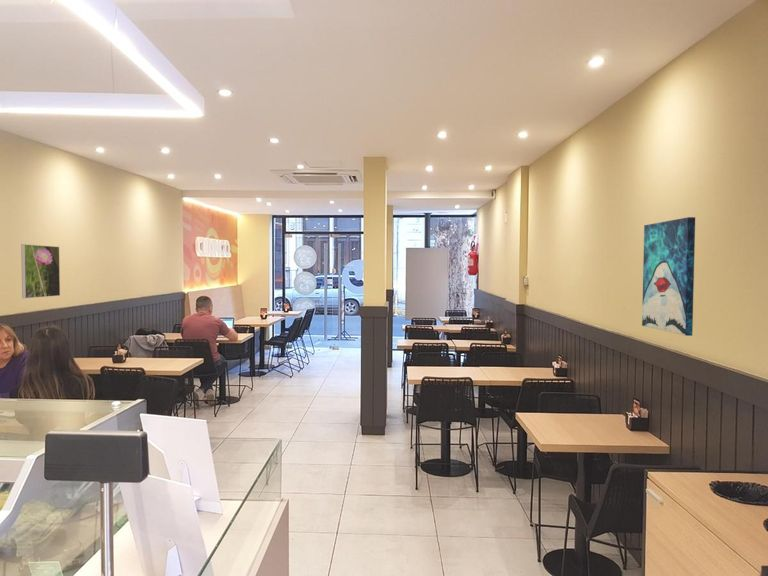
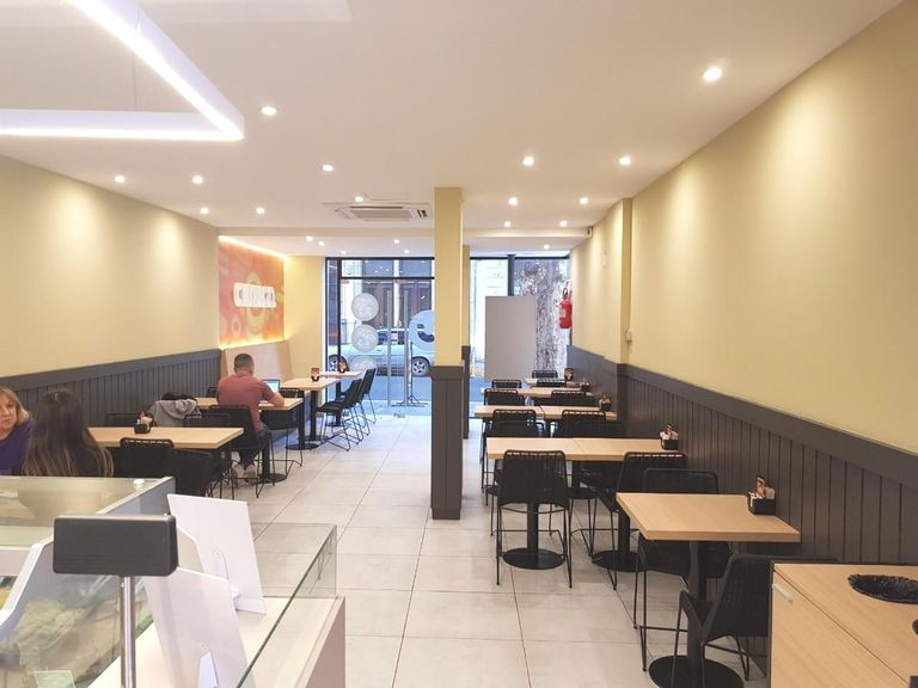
- wall art [641,216,696,337]
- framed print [20,243,61,299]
